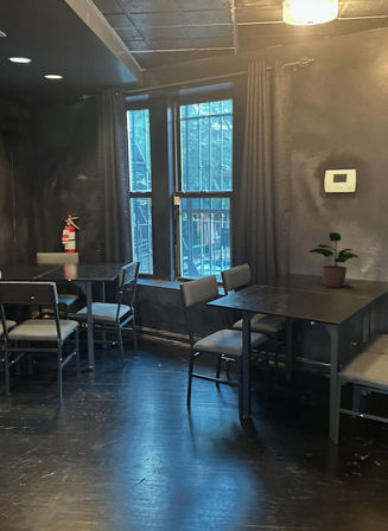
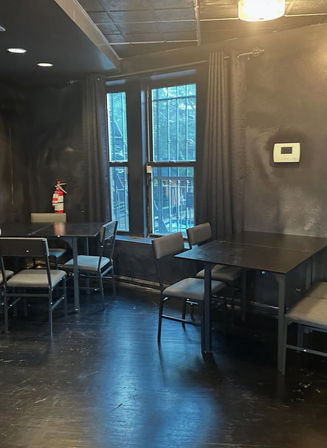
- potted plant [309,231,360,289]
